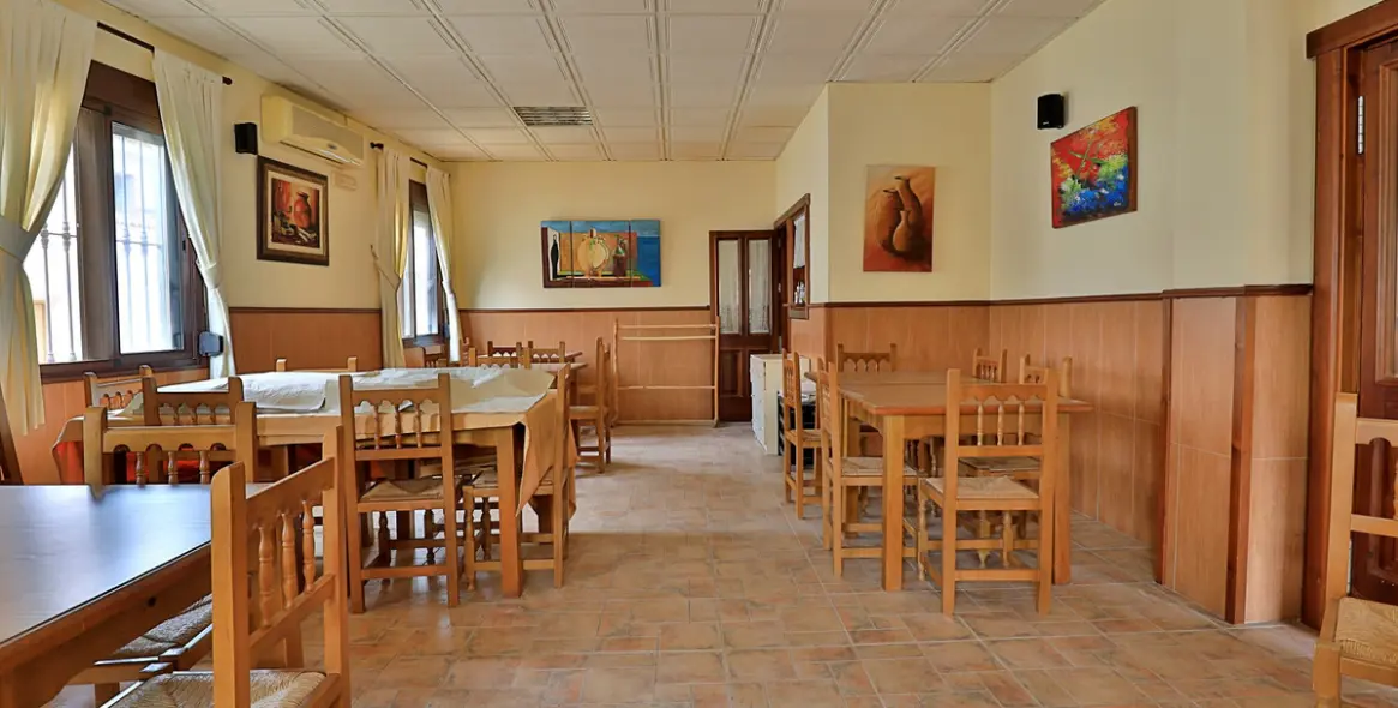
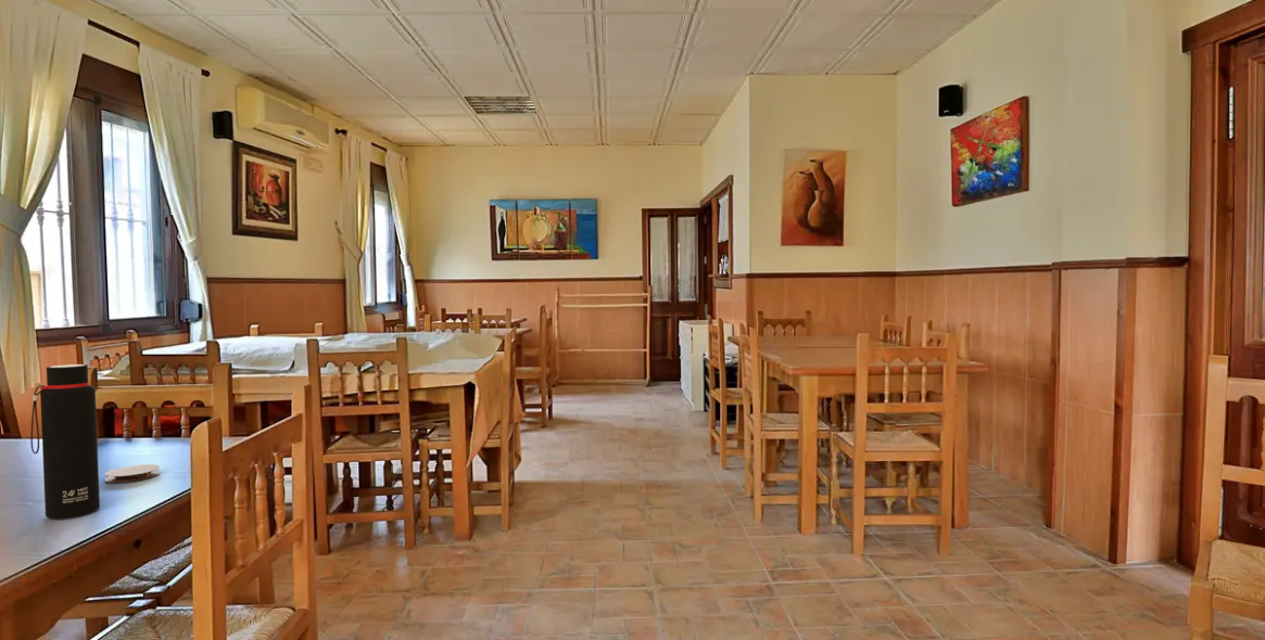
+ coaster [104,463,161,484]
+ water bottle [29,363,101,520]
